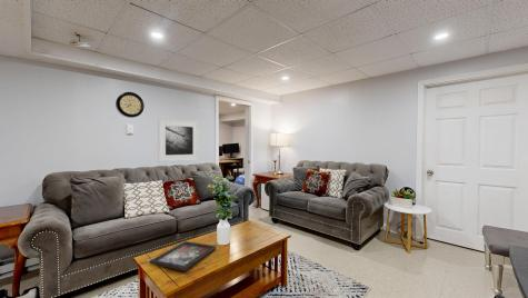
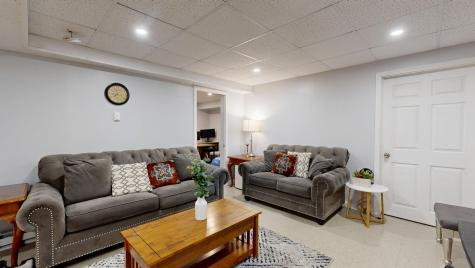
- decorative tray [148,240,218,271]
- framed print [158,117,200,163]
